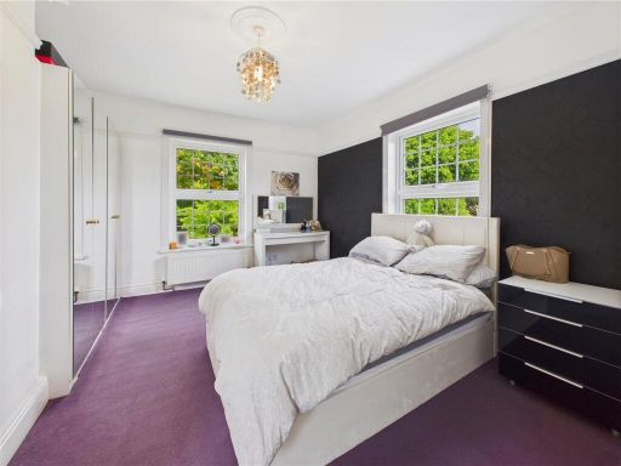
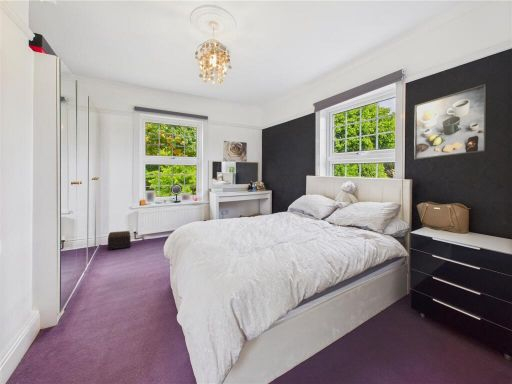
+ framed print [413,83,488,161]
+ footstool [107,230,131,250]
